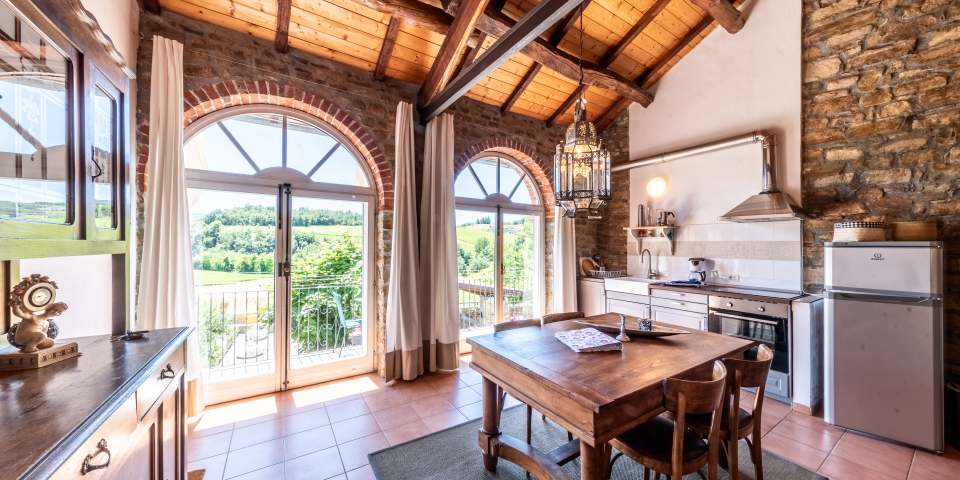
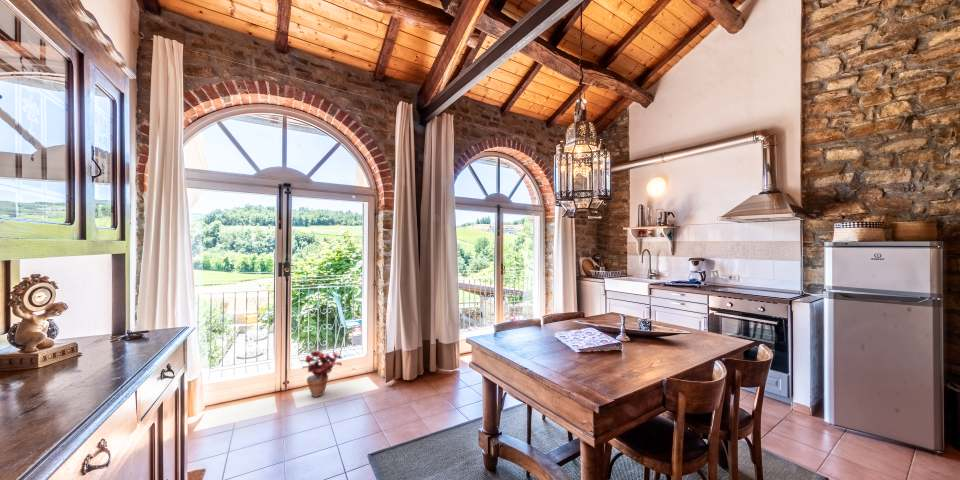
+ potted plant [299,348,343,398]
